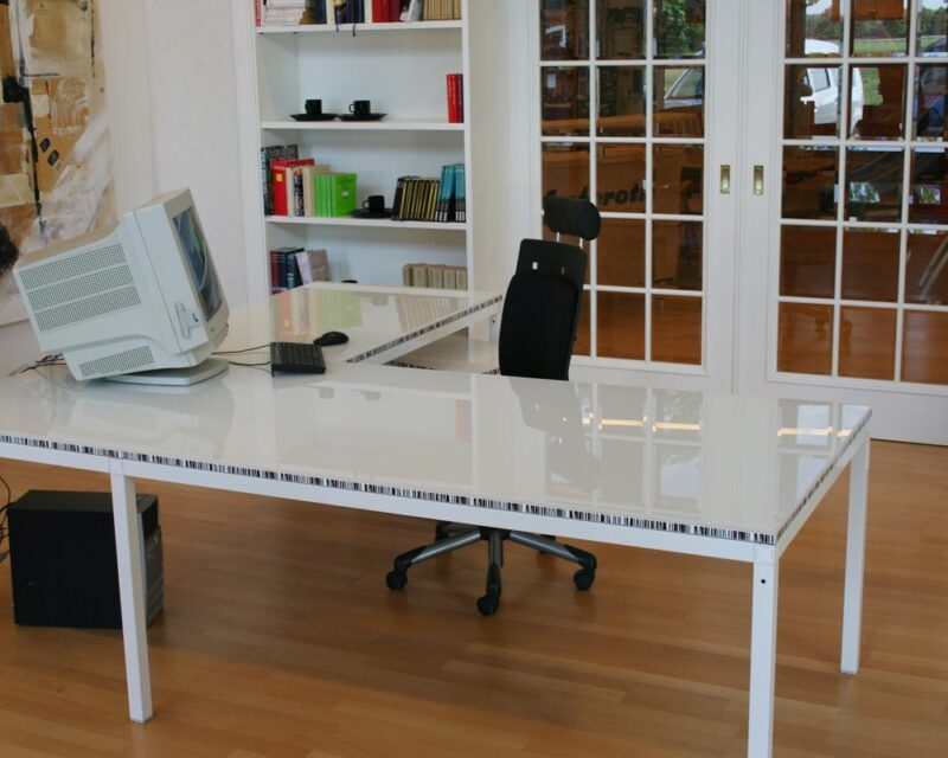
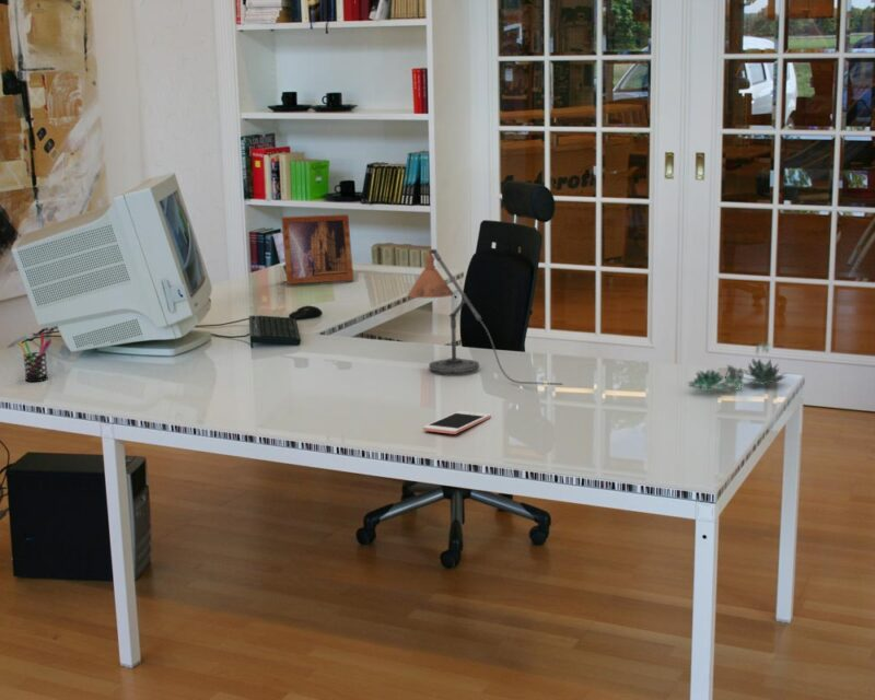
+ succulent plant [685,341,789,393]
+ cell phone [422,410,492,435]
+ picture frame [280,213,354,285]
+ pen holder [18,332,52,383]
+ desk lamp [407,248,563,386]
